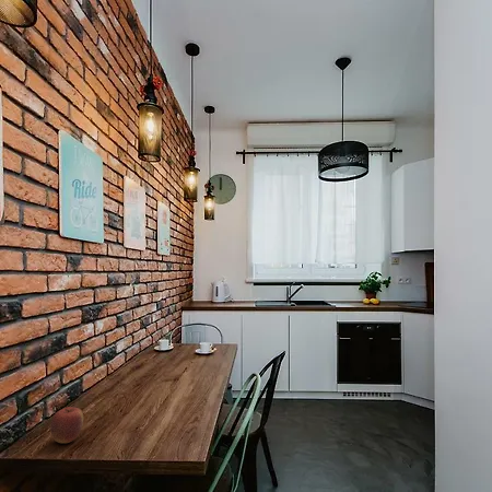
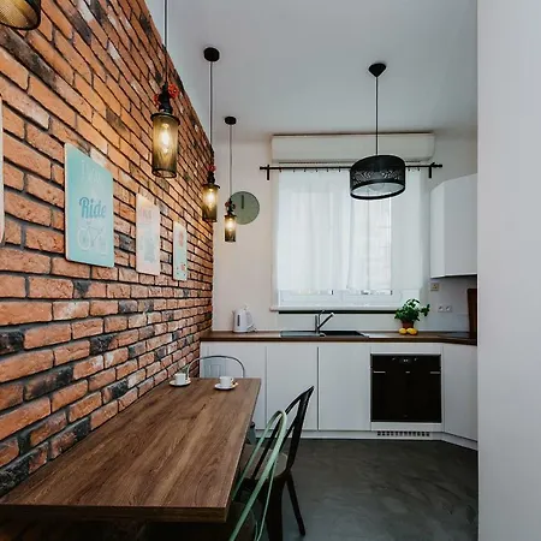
- apple [49,406,84,444]
